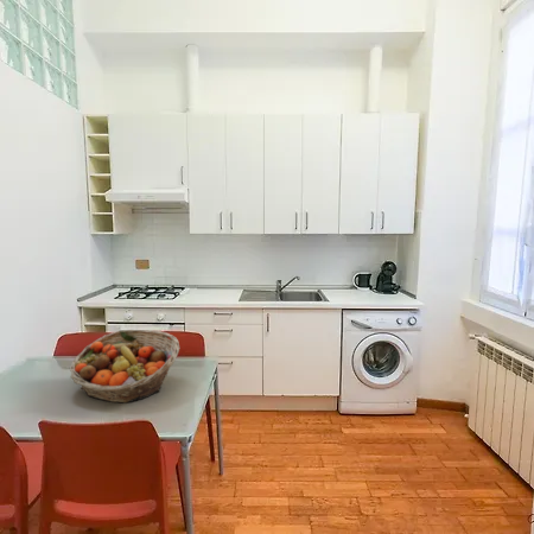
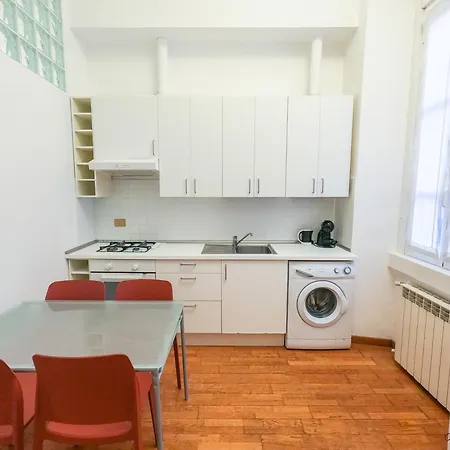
- fruit basket [69,329,180,403]
